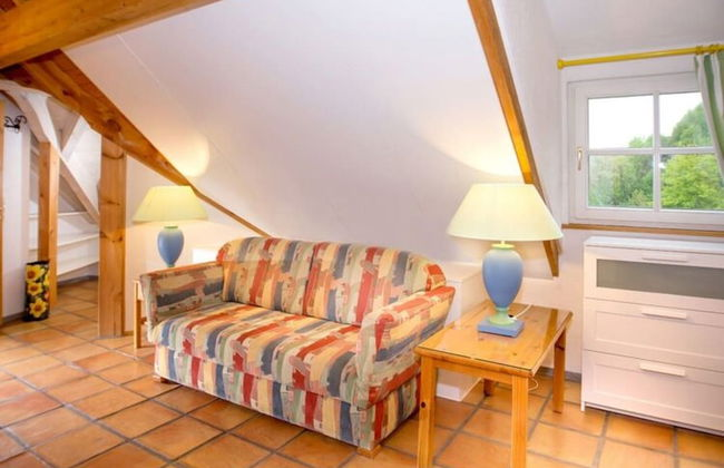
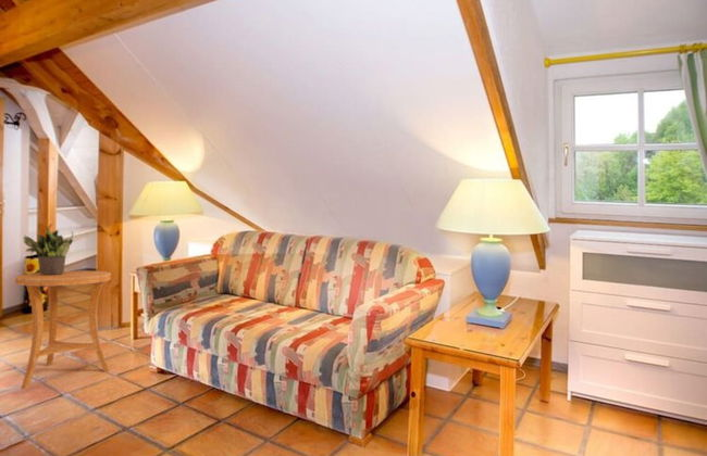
+ potted plant [23,227,74,275]
+ side table [14,270,112,391]
